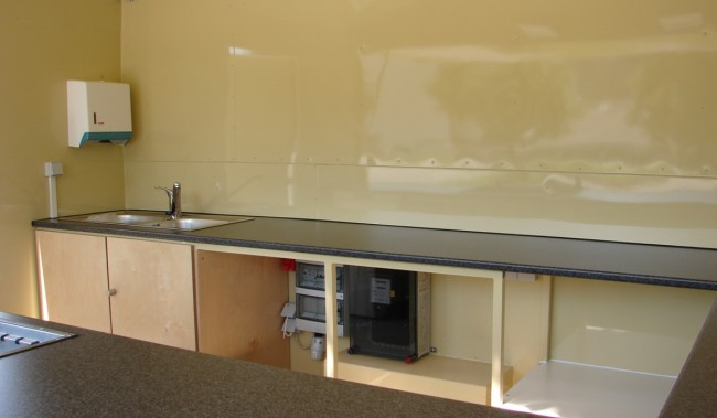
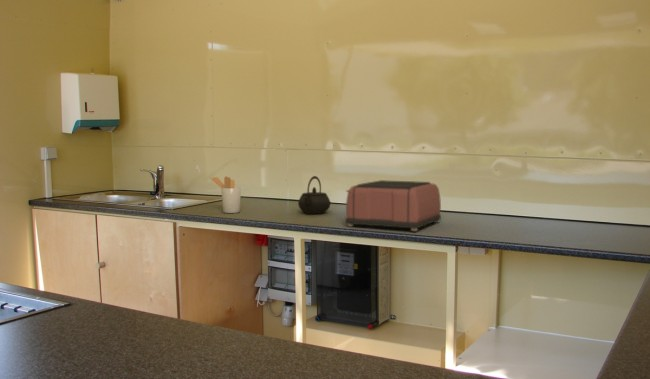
+ toaster [344,179,442,232]
+ kettle [297,175,332,215]
+ utensil holder [210,175,242,214]
